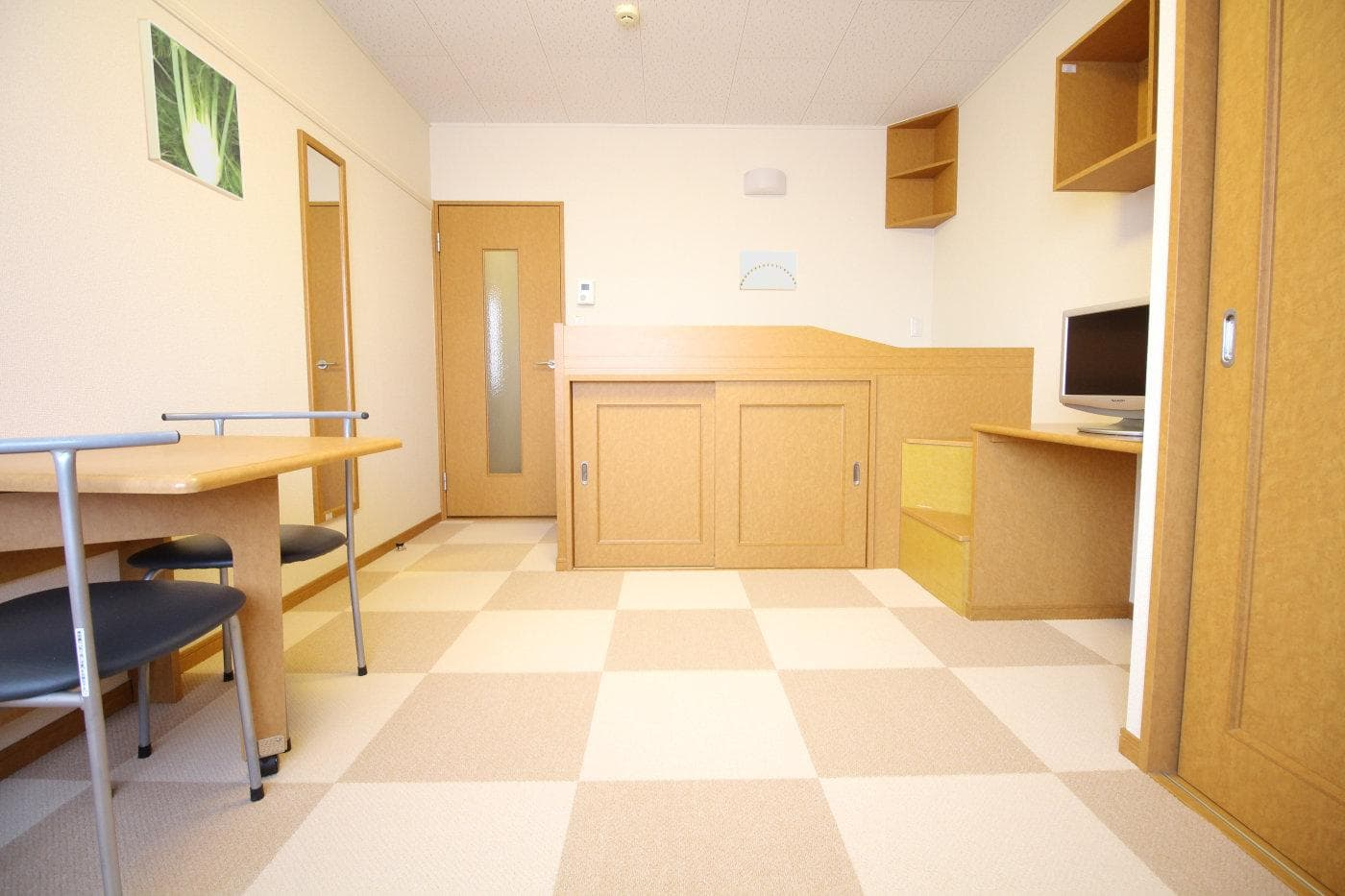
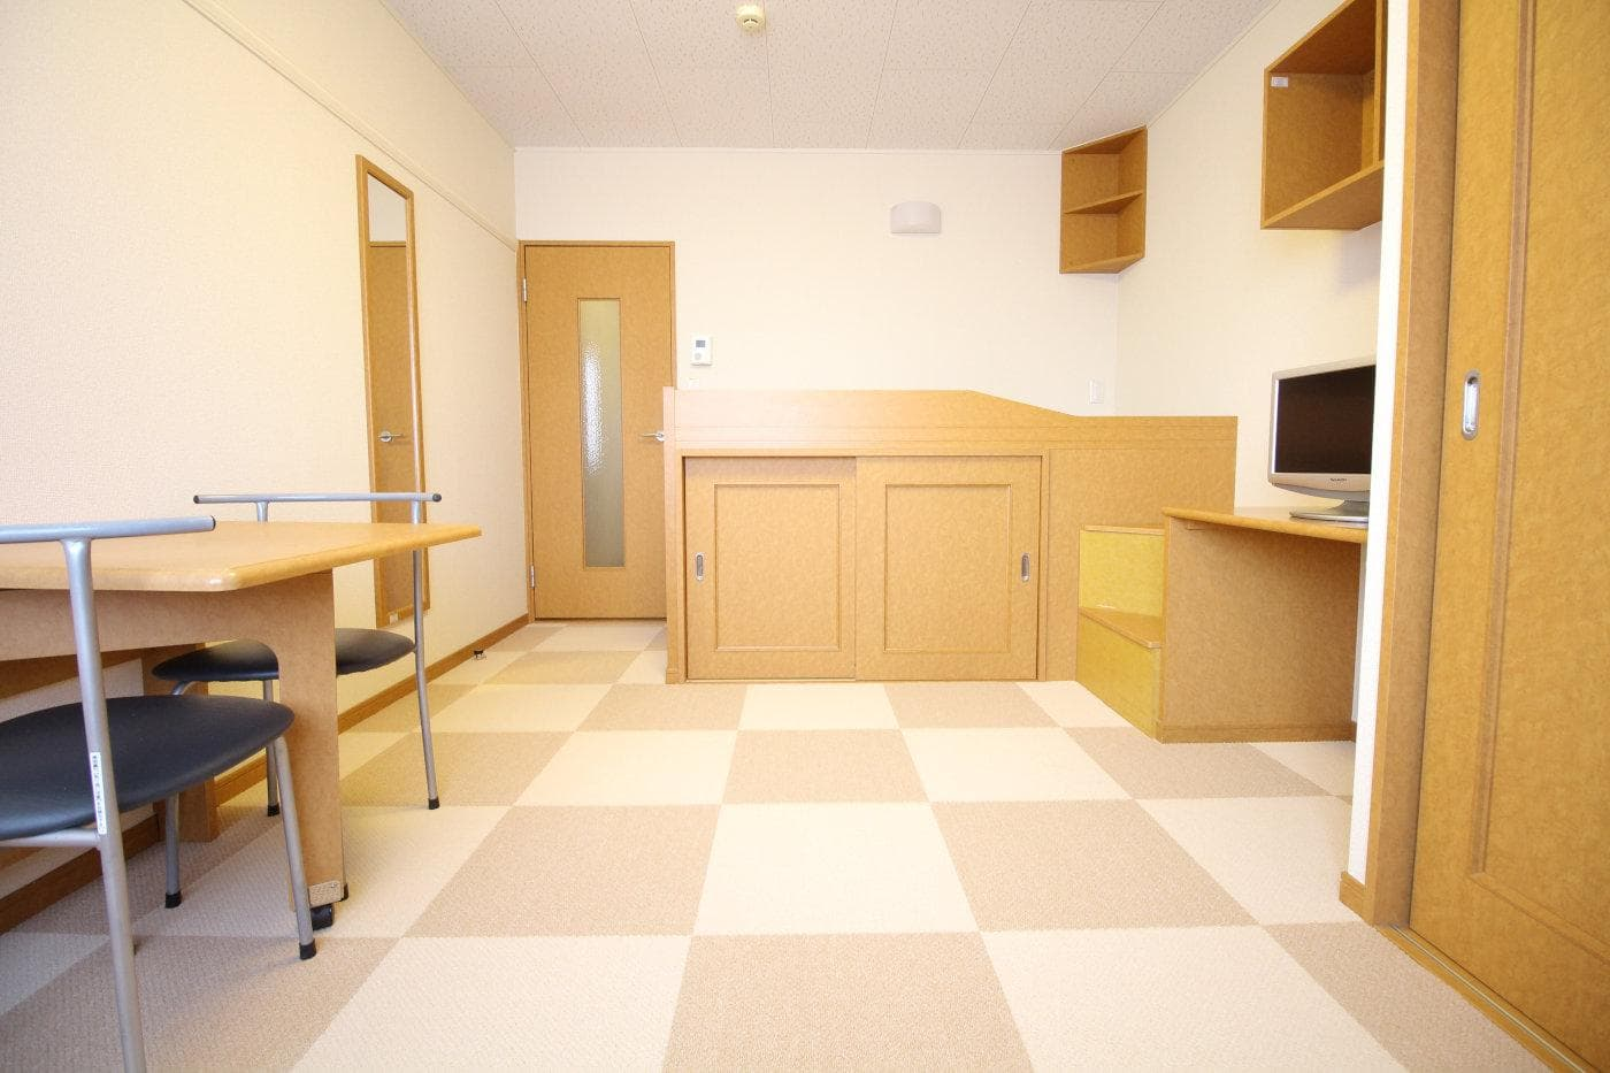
- wall art [739,250,798,291]
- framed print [136,17,245,202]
